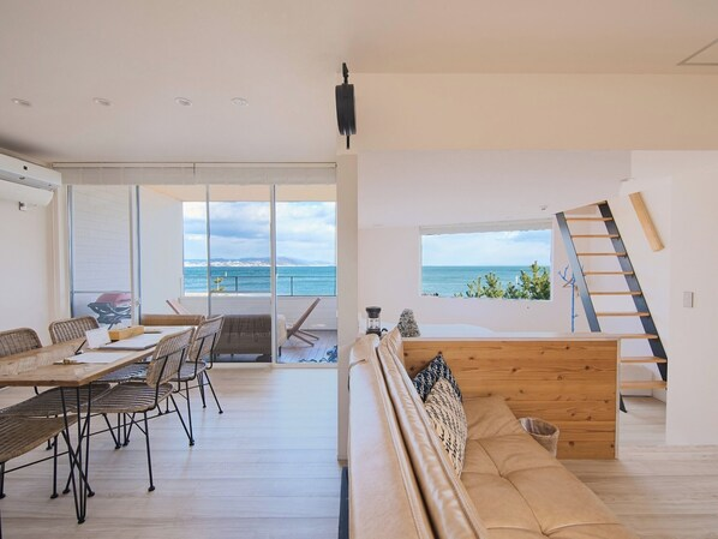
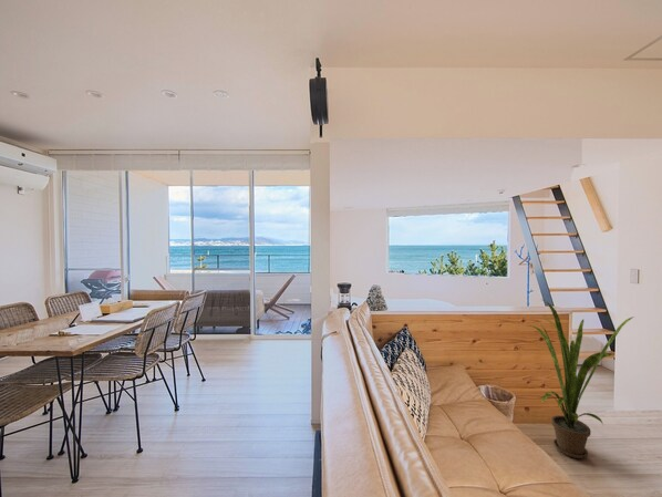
+ house plant [528,298,635,459]
